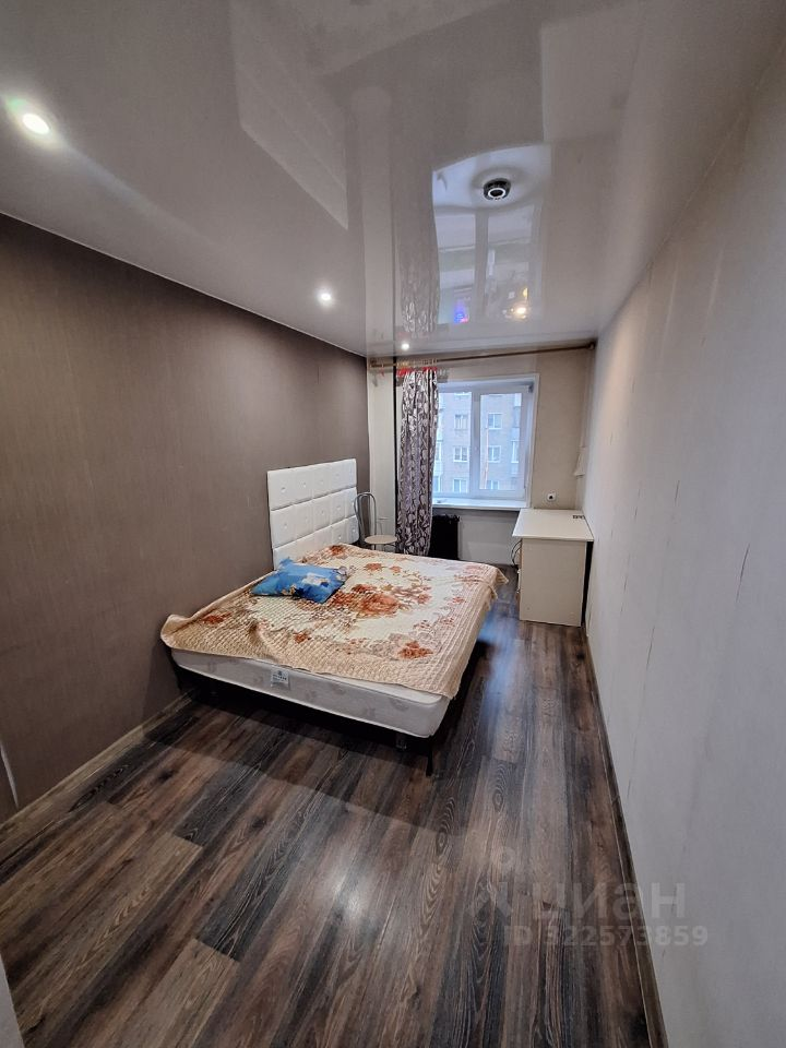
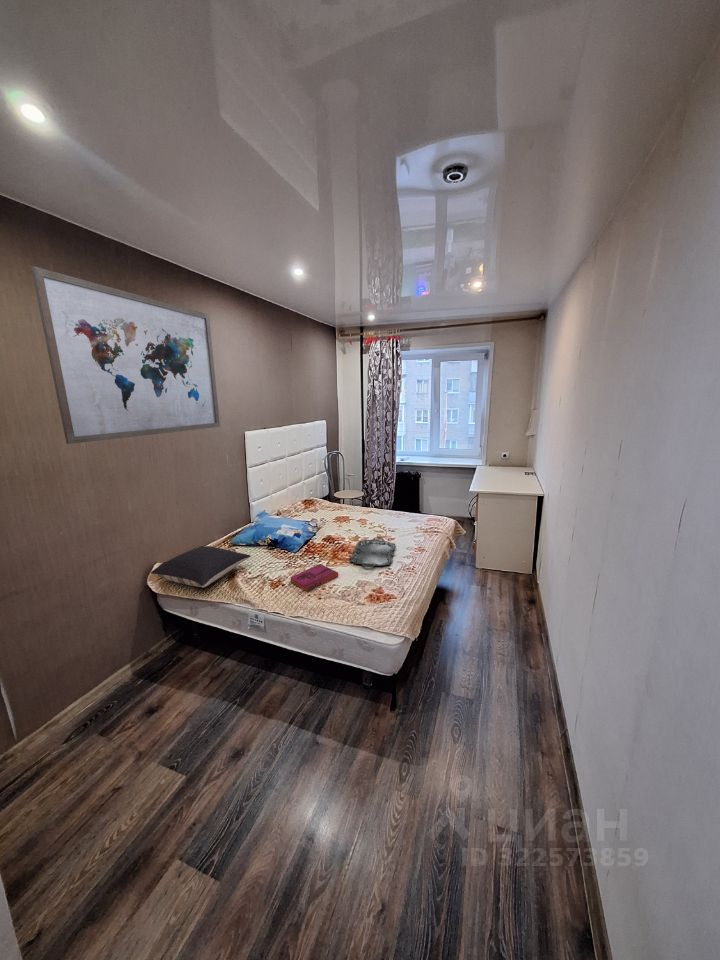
+ serving tray [349,536,397,568]
+ hardback book [289,563,339,593]
+ pillow [150,545,252,588]
+ wall art [30,265,221,445]
